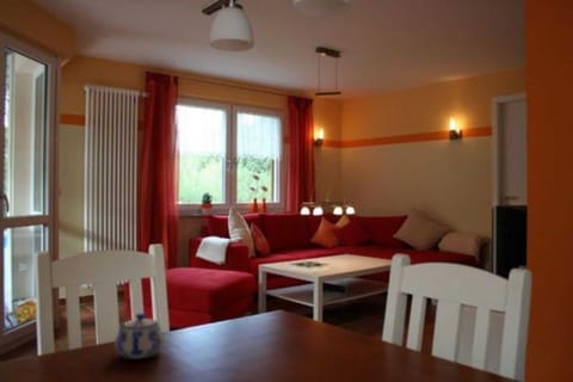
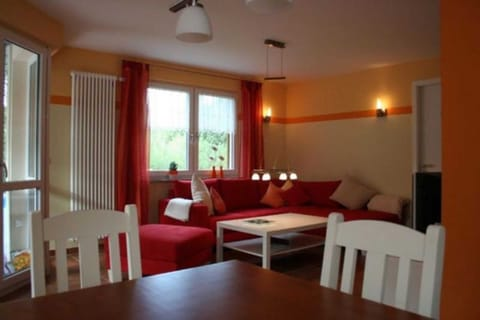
- teapot [113,312,166,361]
